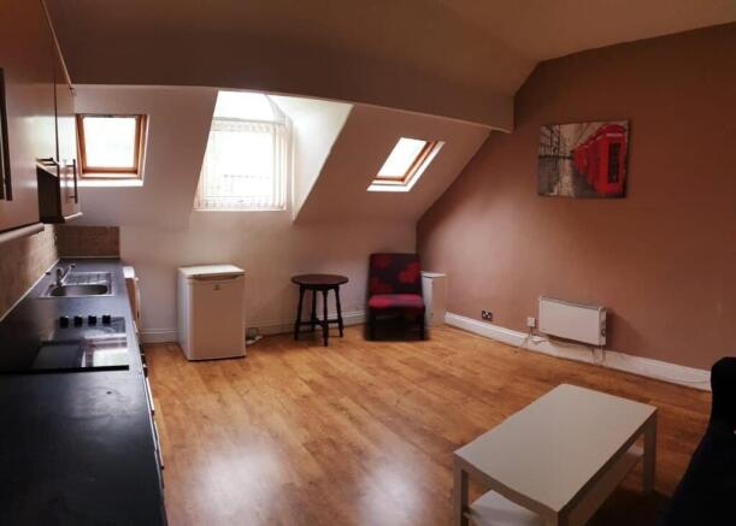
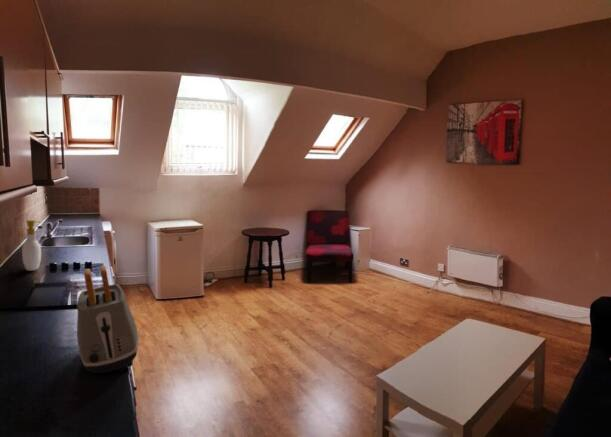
+ soap bottle [21,219,43,272]
+ toaster [76,265,140,375]
